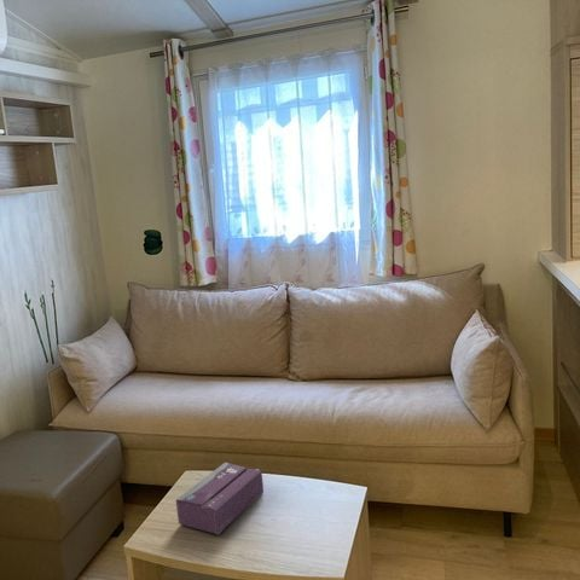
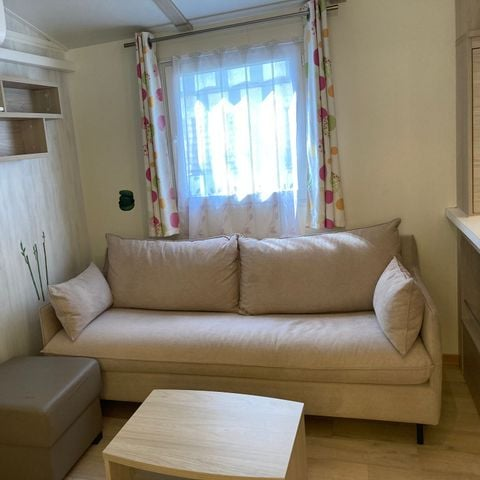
- tissue box [175,462,265,535]
